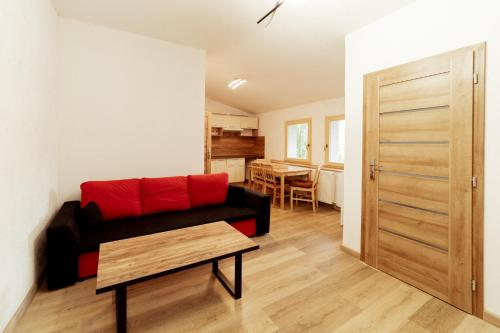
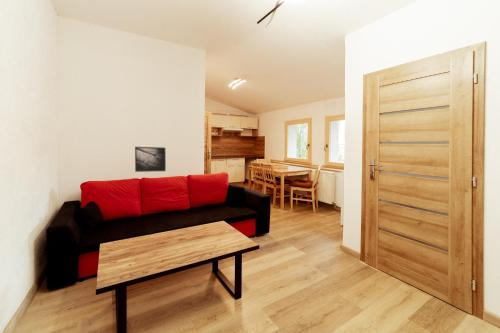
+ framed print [134,146,167,173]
